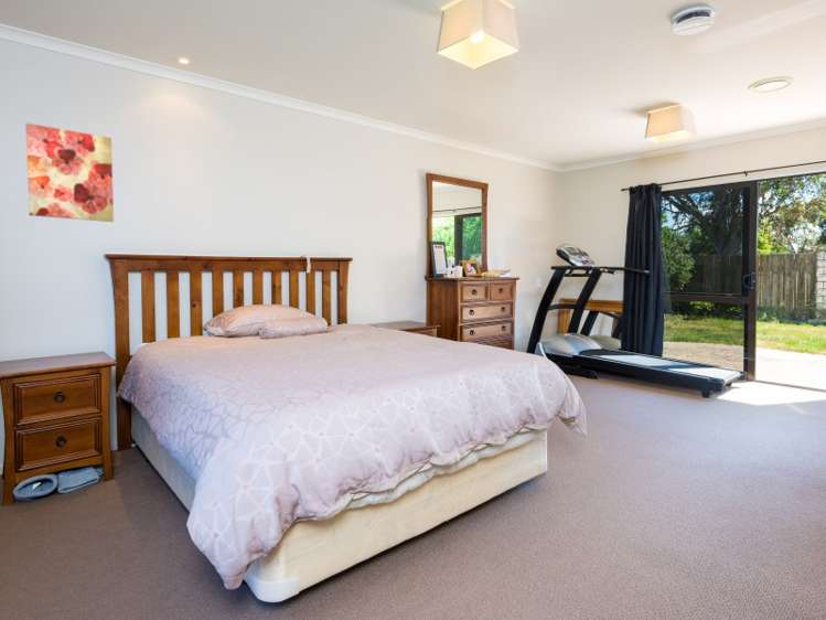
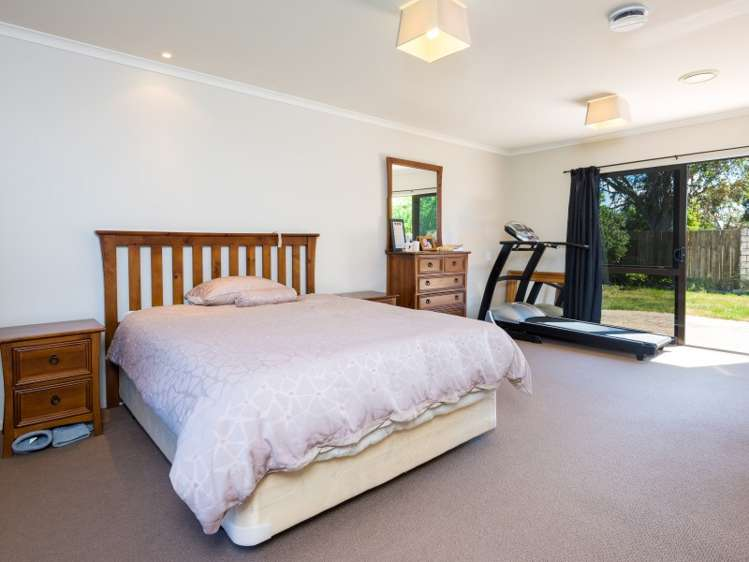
- wall art [24,122,115,223]
